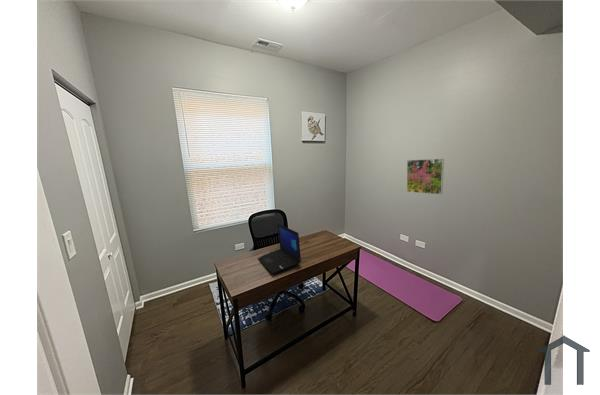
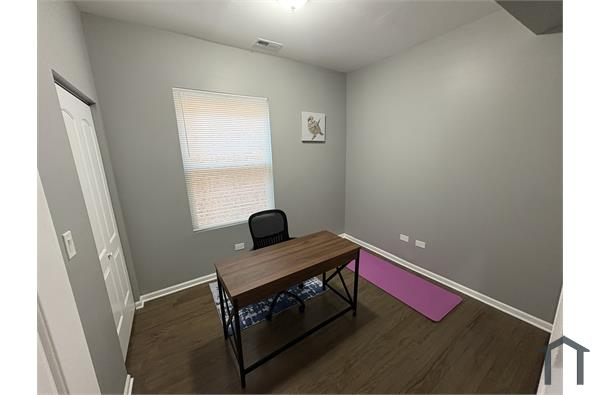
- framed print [406,158,445,196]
- laptop [257,223,302,275]
